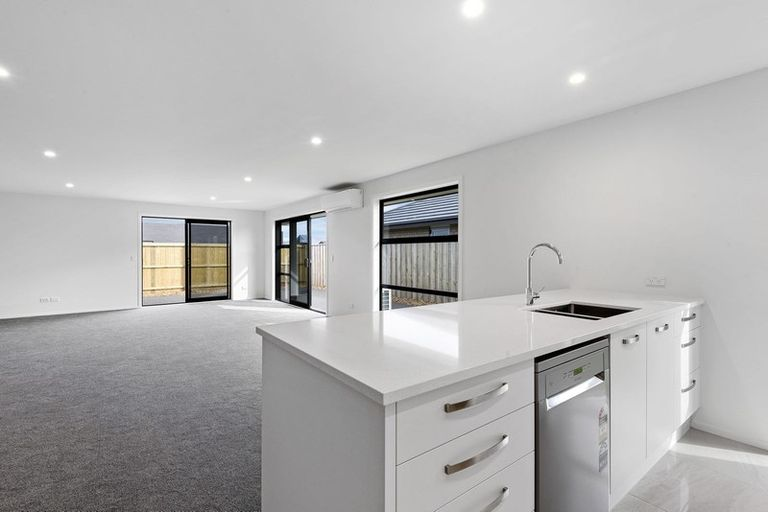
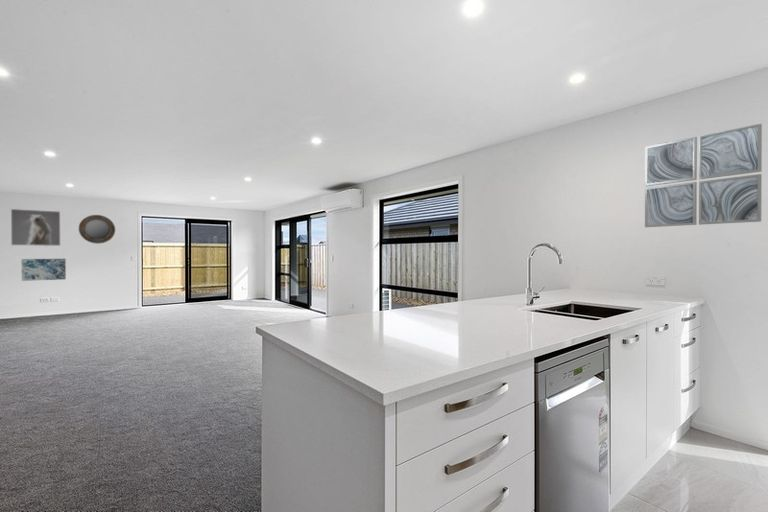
+ home mirror [78,214,116,245]
+ wall art [644,123,763,228]
+ wall art [21,258,67,282]
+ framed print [10,208,61,247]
